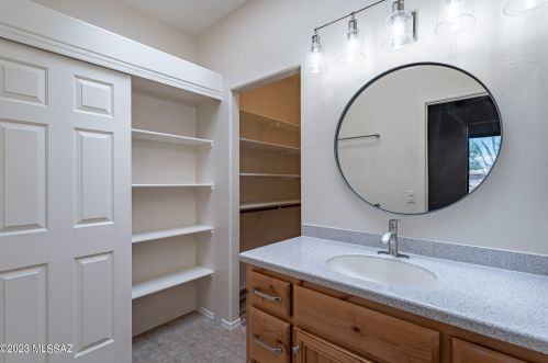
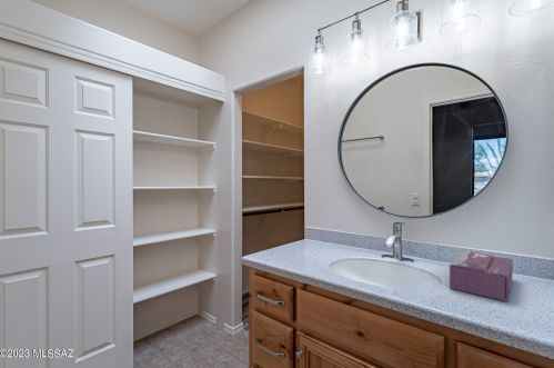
+ tissue box [449,249,514,304]
